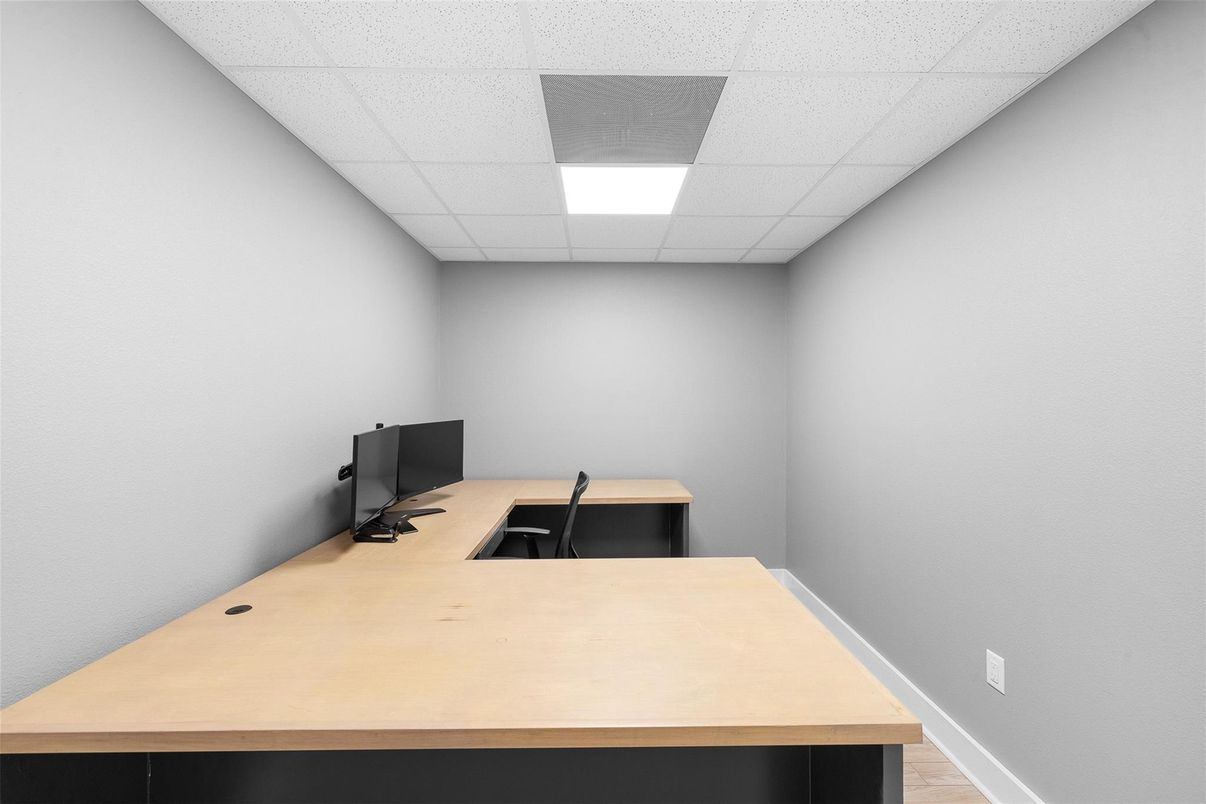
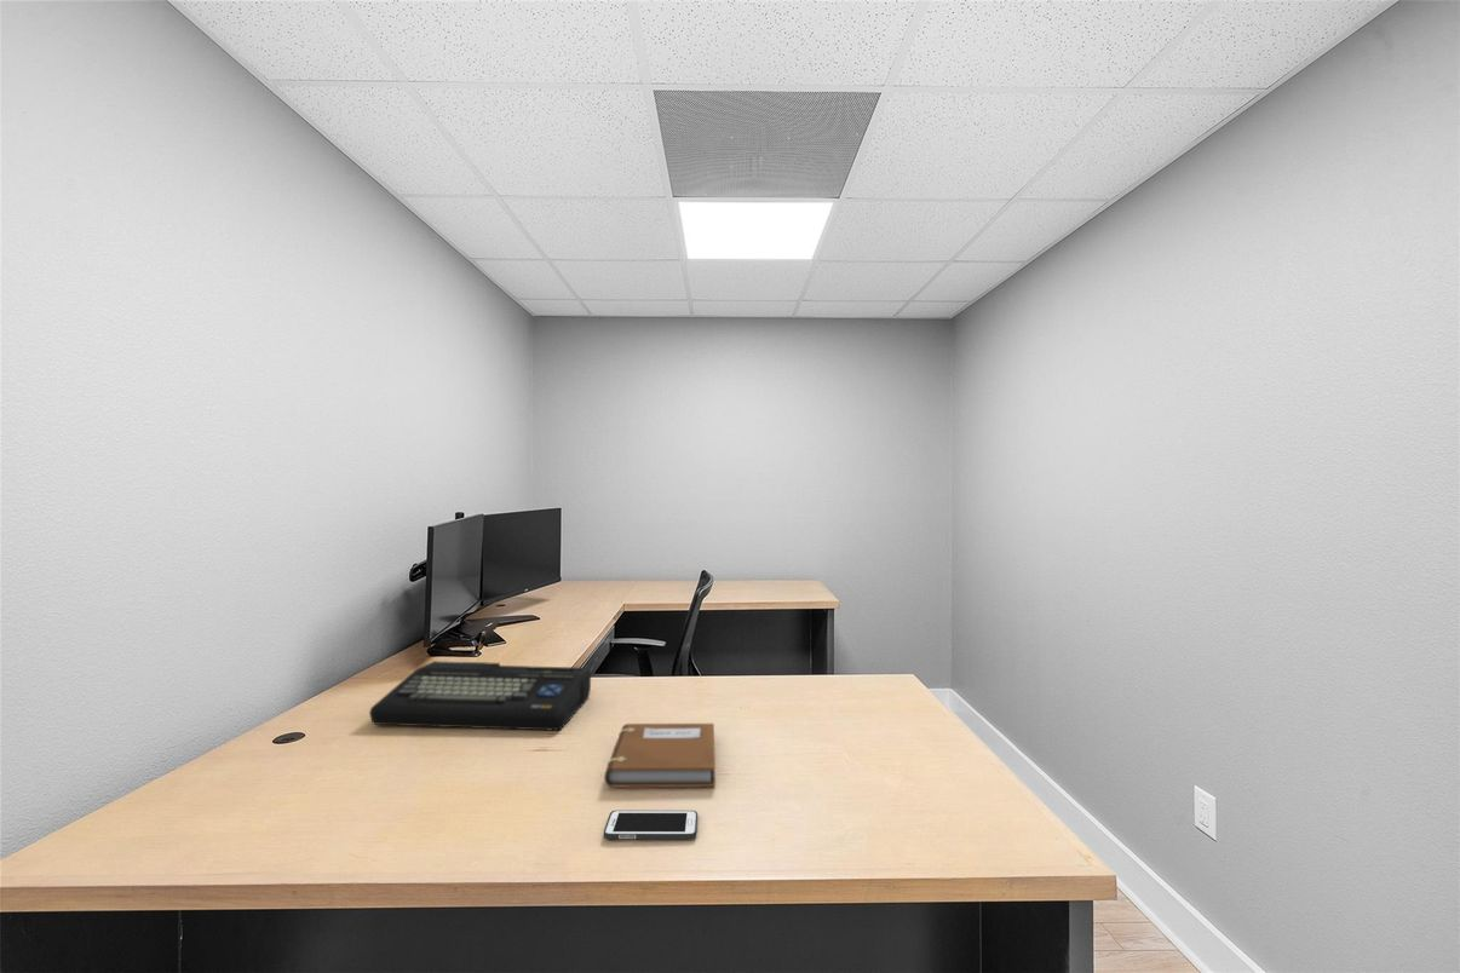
+ notebook [603,722,717,788]
+ cell phone [603,810,699,840]
+ home computer [368,660,592,732]
